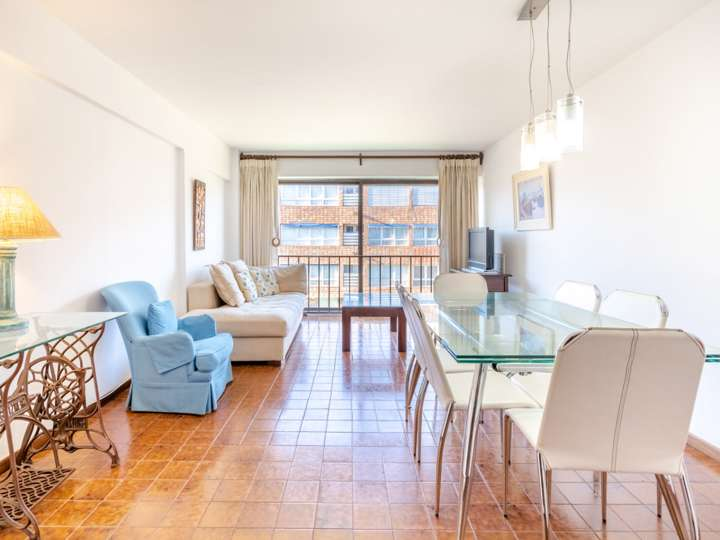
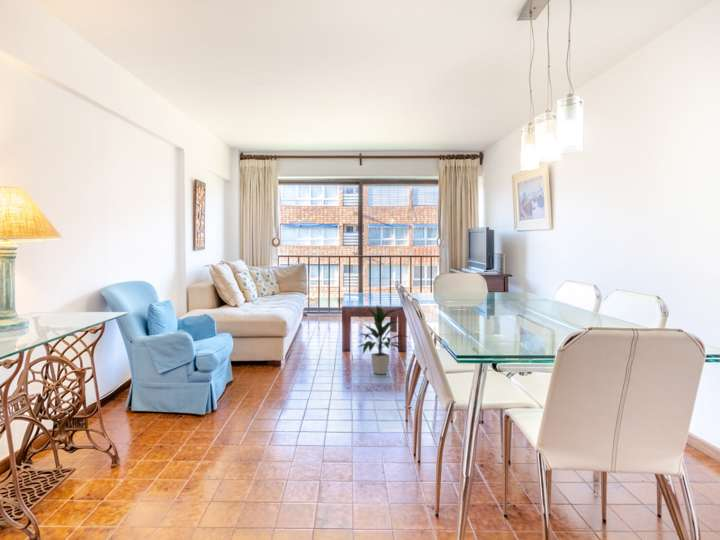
+ indoor plant [356,304,411,376]
